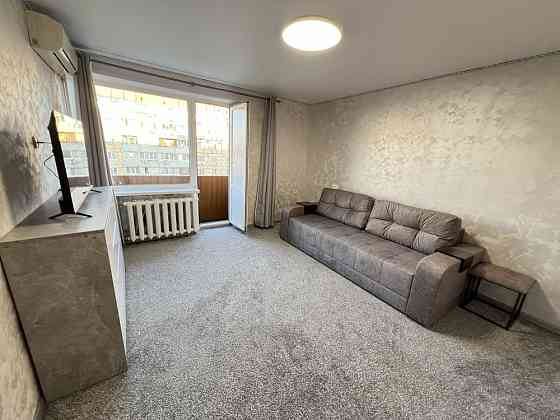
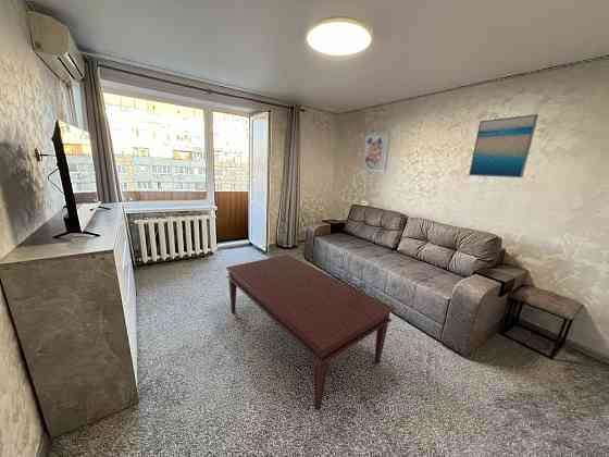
+ wall art [361,131,391,173]
+ wall art [468,113,539,178]
+ coffee table [225,254,396,411]
